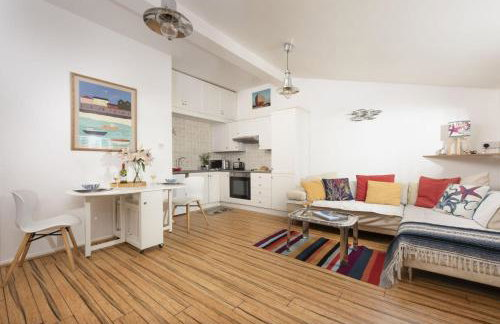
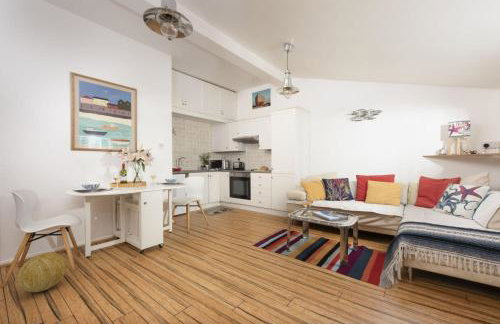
+ decorative ball [16,252,68,293]
